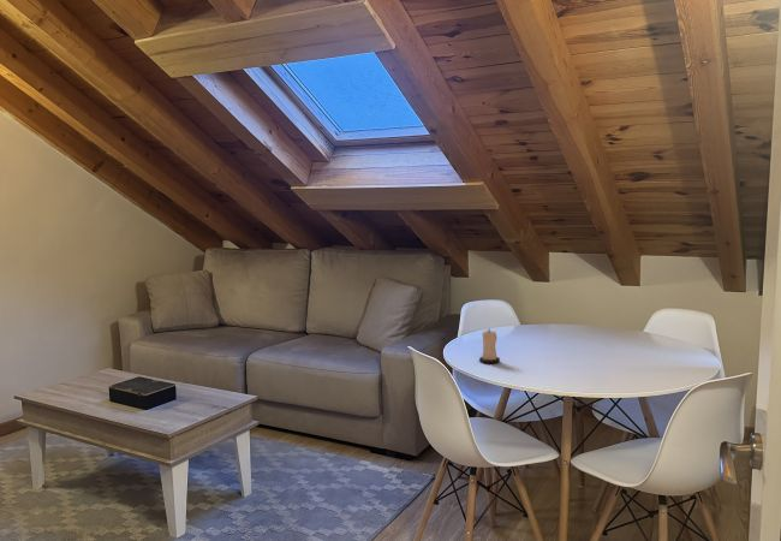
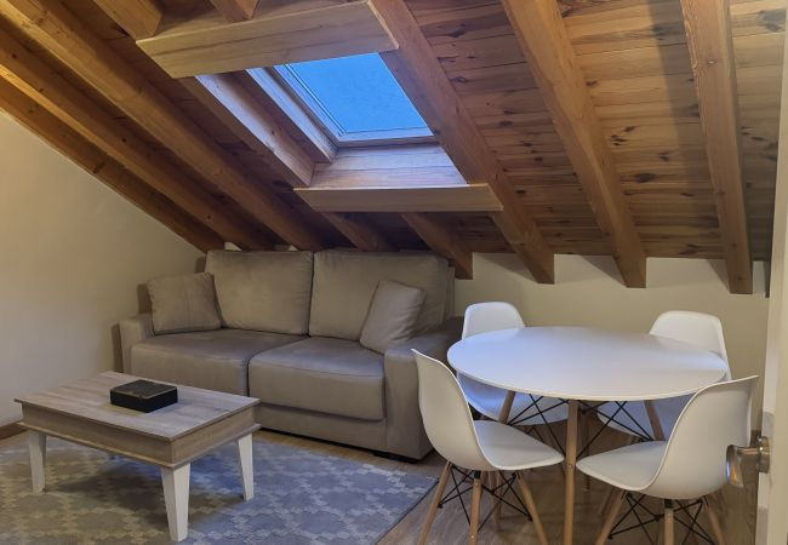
- candle [478,328,501,364]
